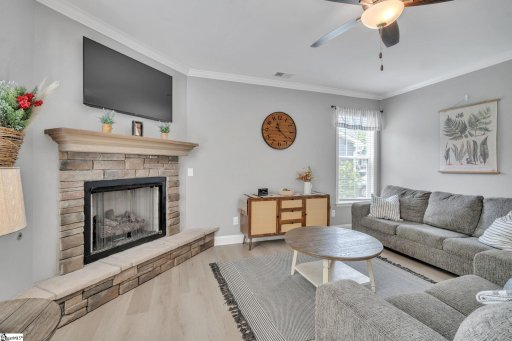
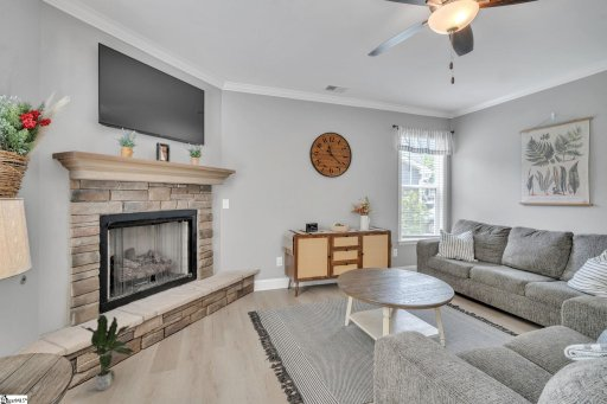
+ potted plant [81,314,135,392]
